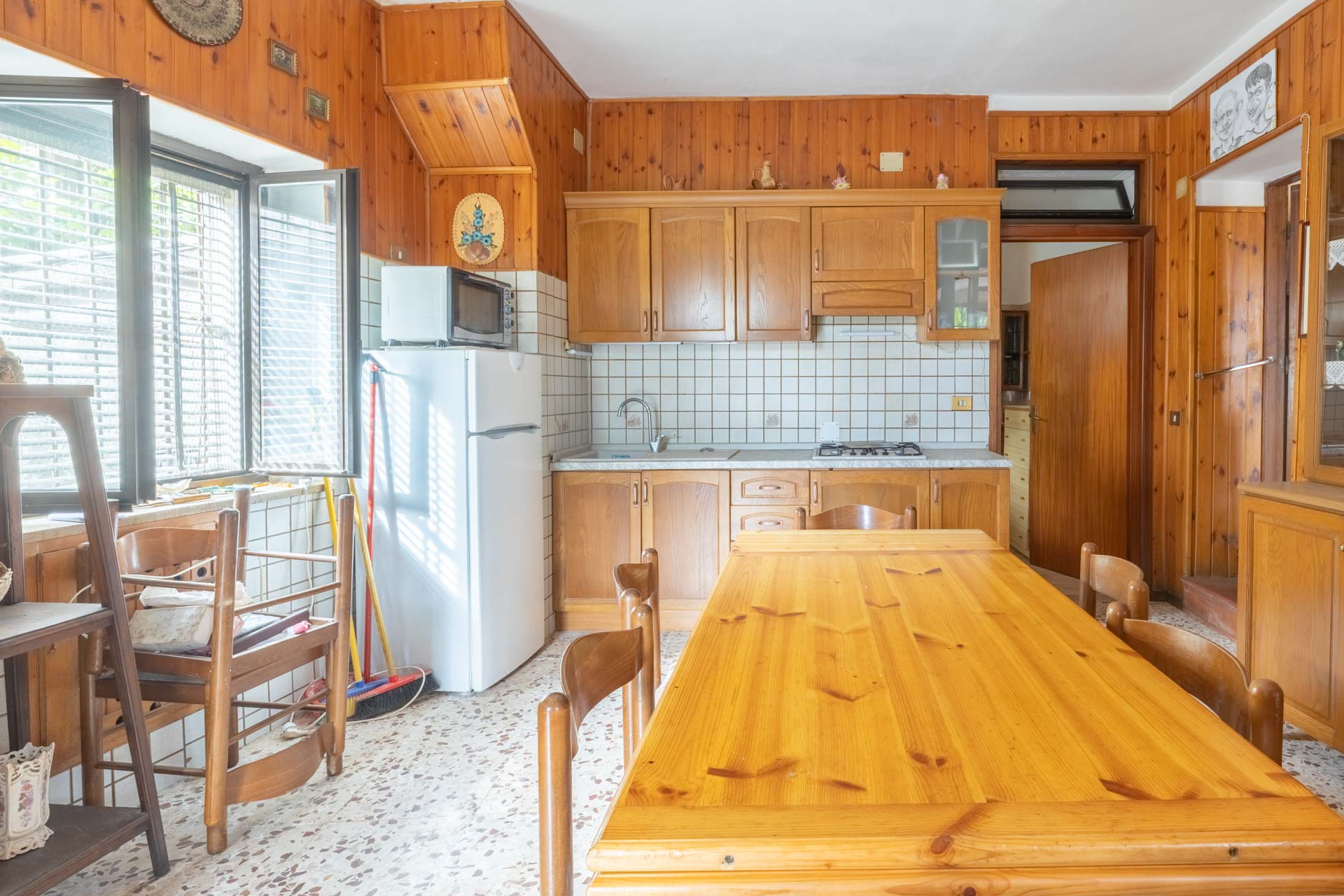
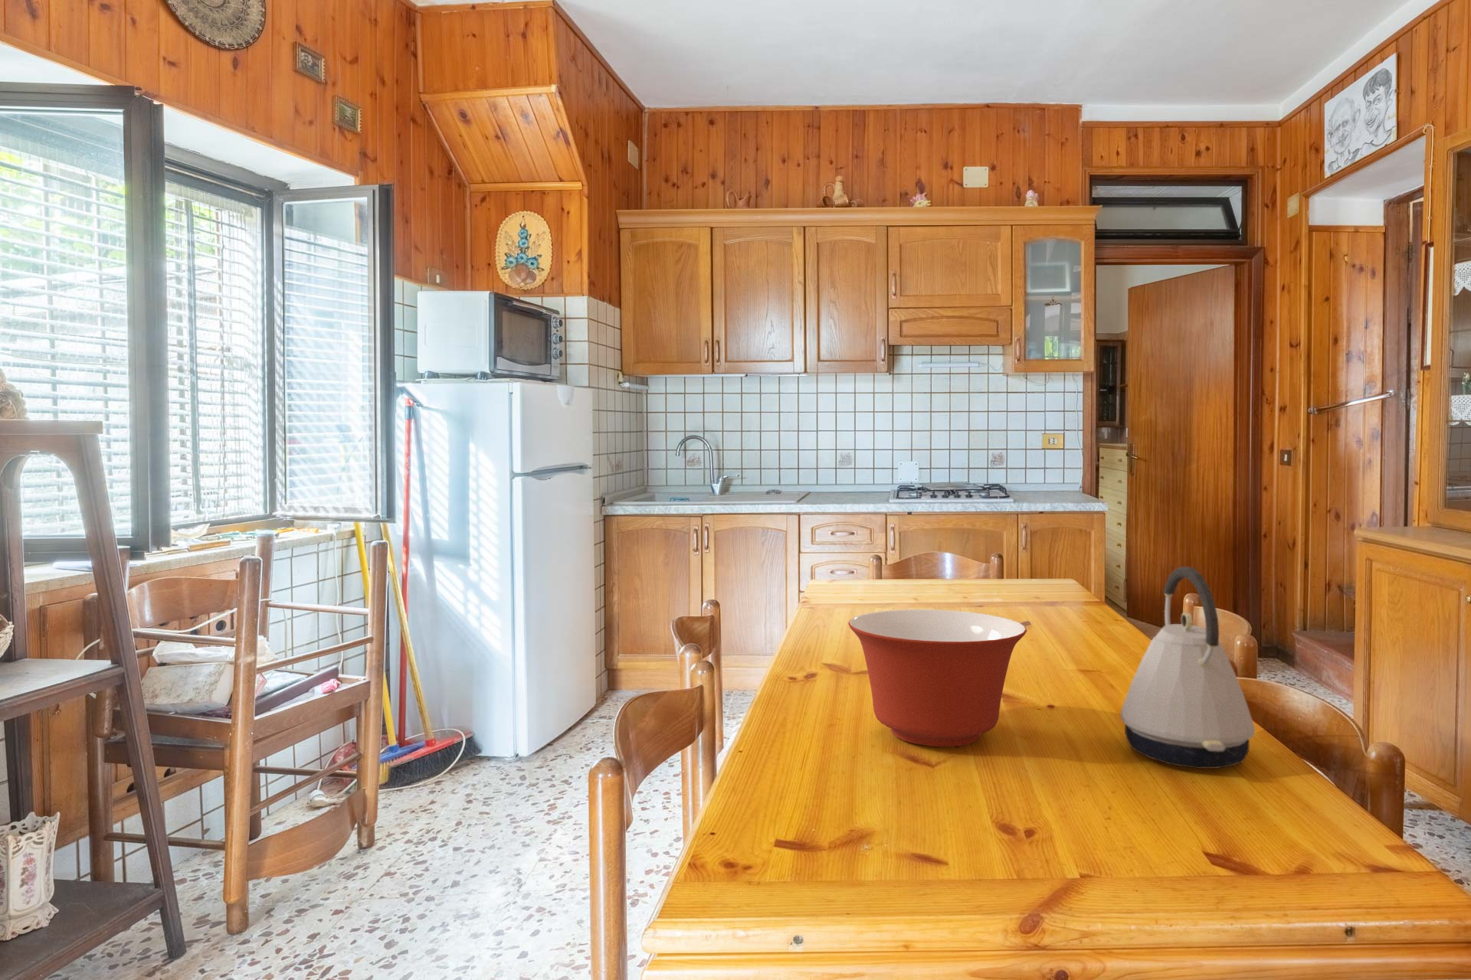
+ mixing bowl [847,608,1028,747]
+ kettle [1120,565,1255,769]
